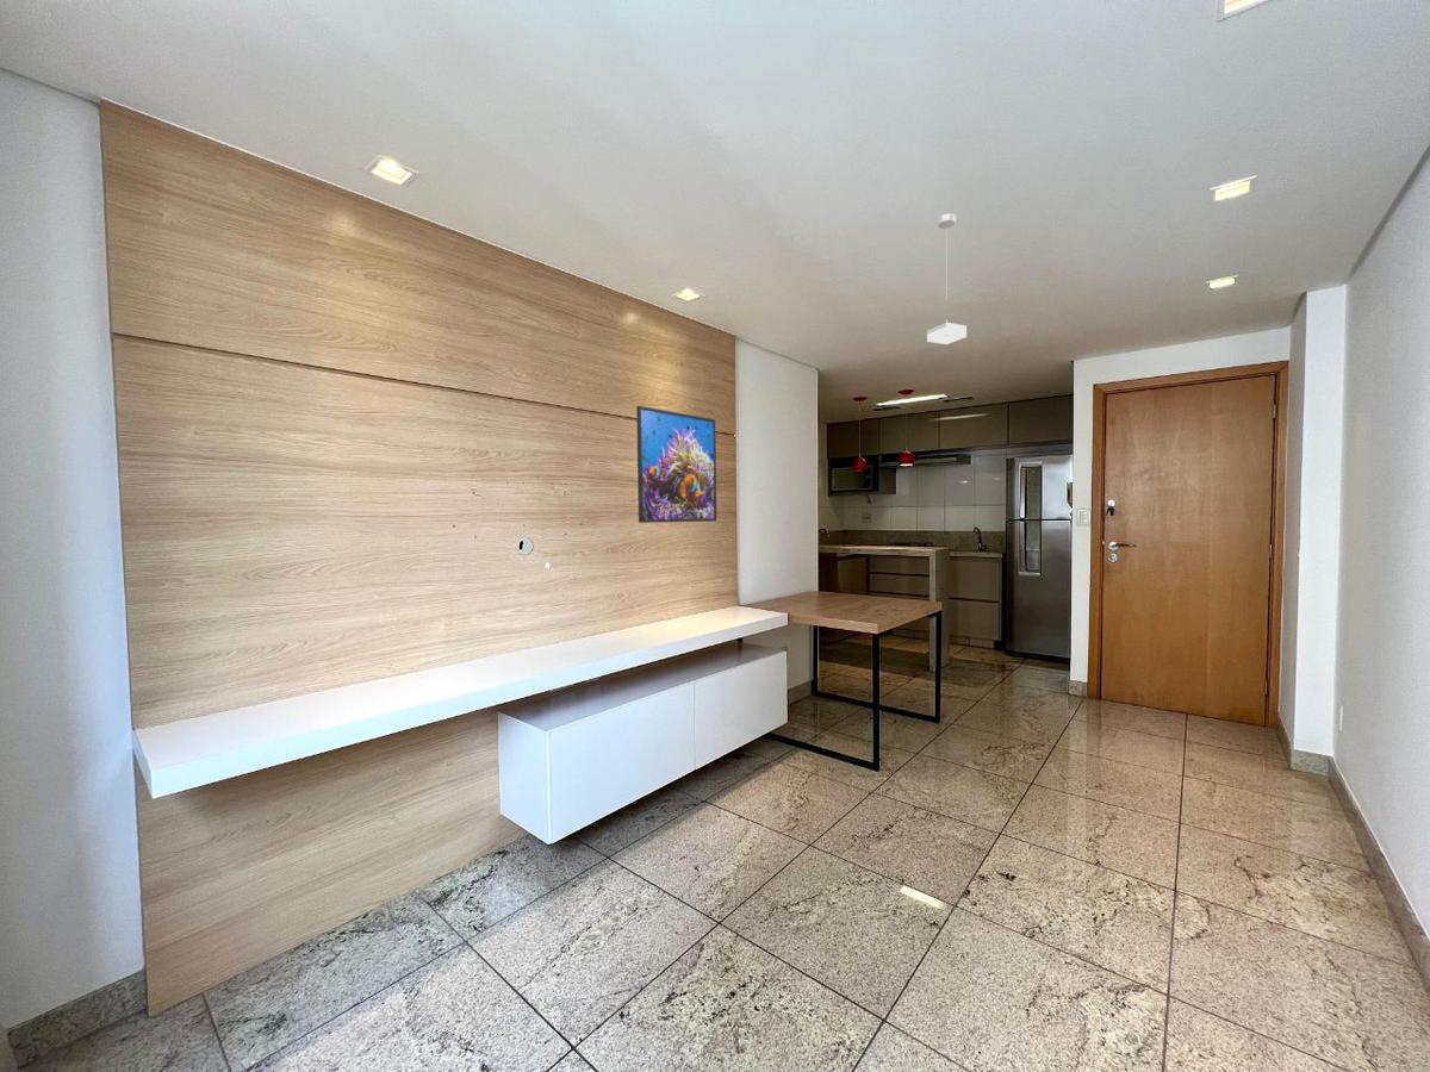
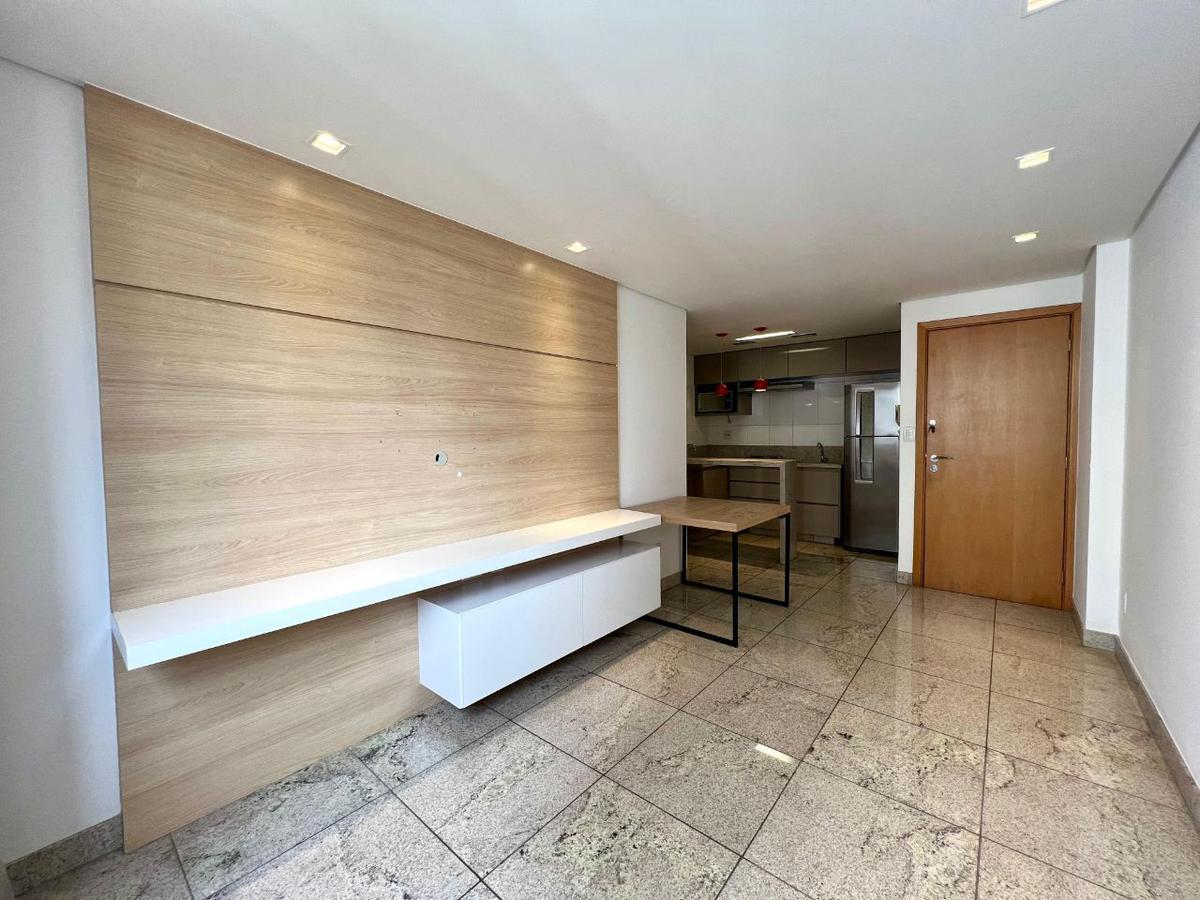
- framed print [635,405,717,524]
- pendant lamp [926,212,968,345]
